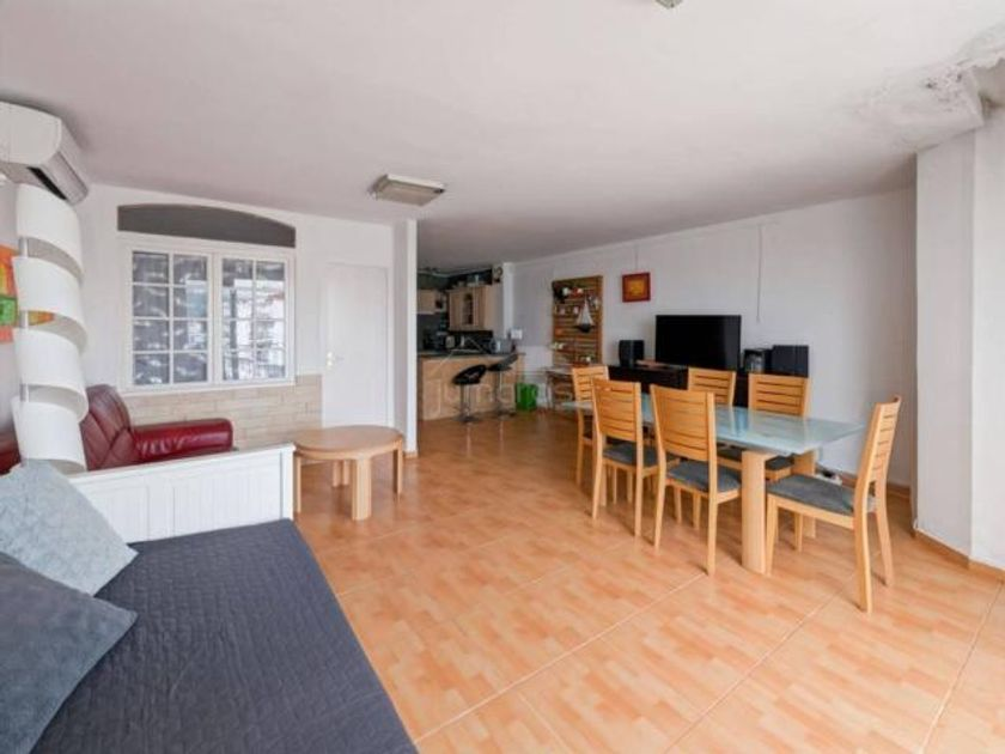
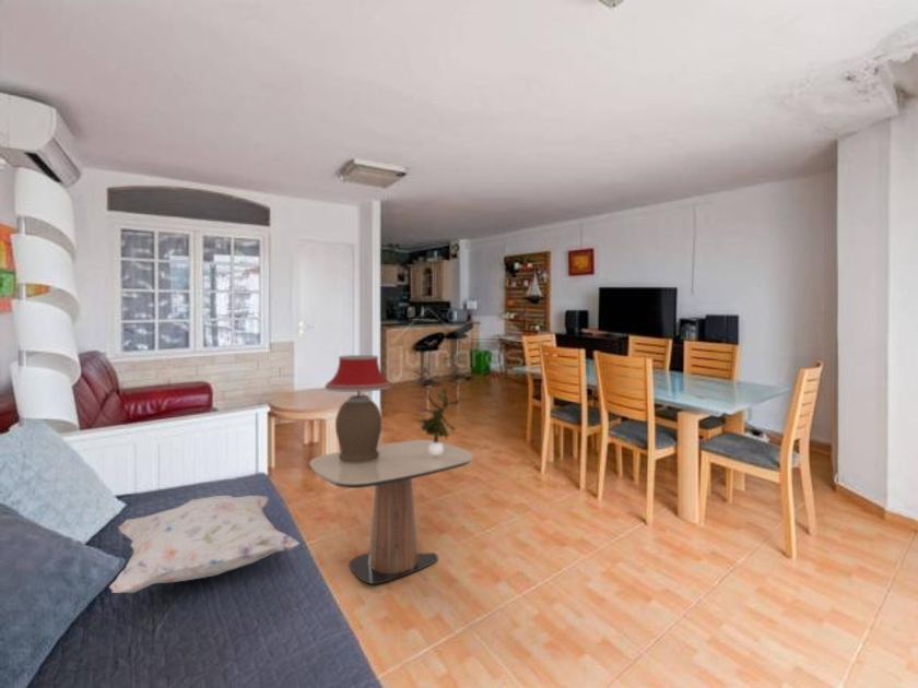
+ decorative pillow [108,495,301,594]
+ potted plant [416,385,467,456]
+ table lamp [323,354,393,463]
+ side table [308,439,474,585]
